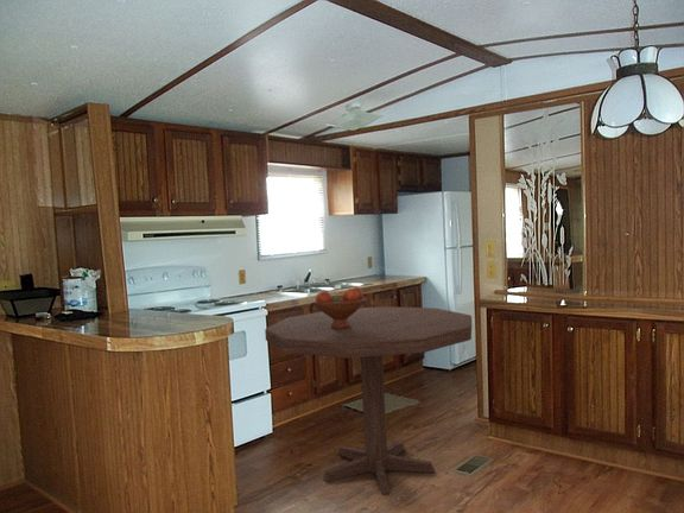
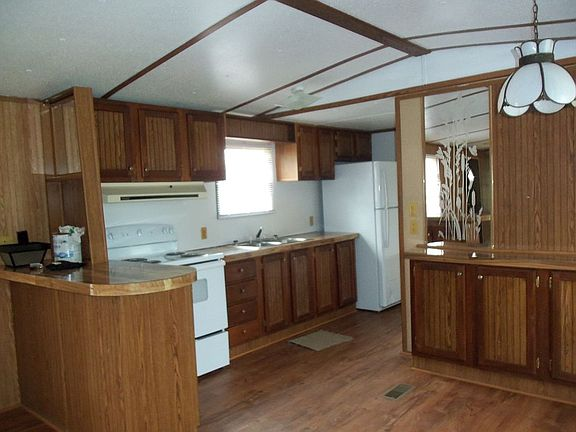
- dining table [264,305,473,495]
- fruit bowl [311,286,368,329]
